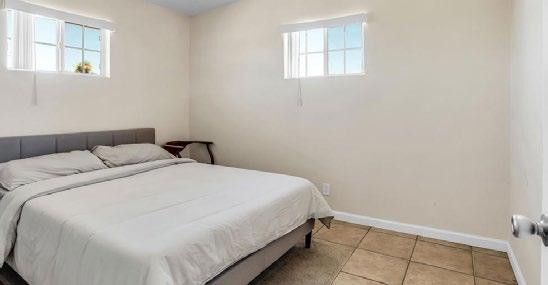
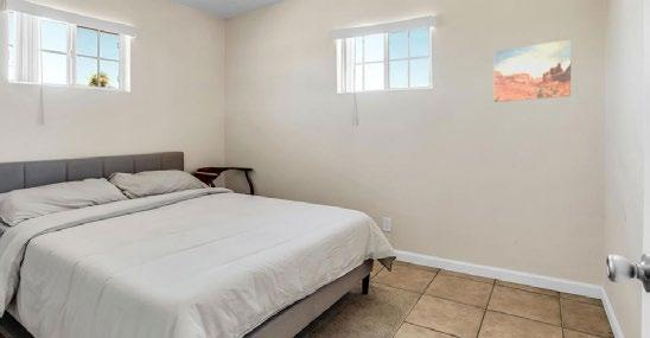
+ wall art [493,38,573,103]
